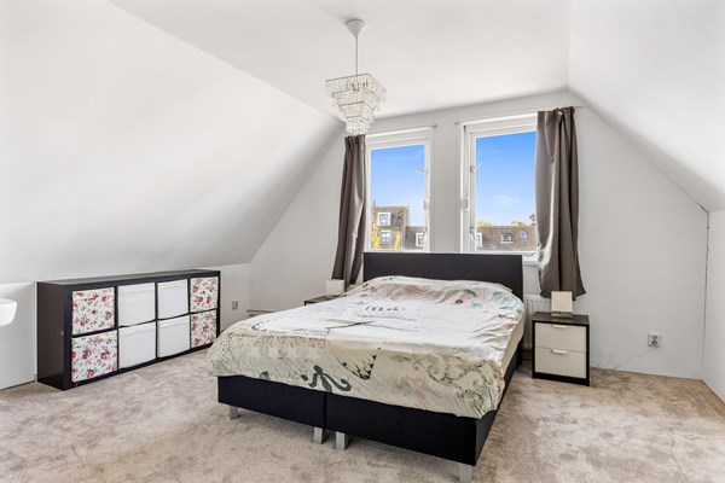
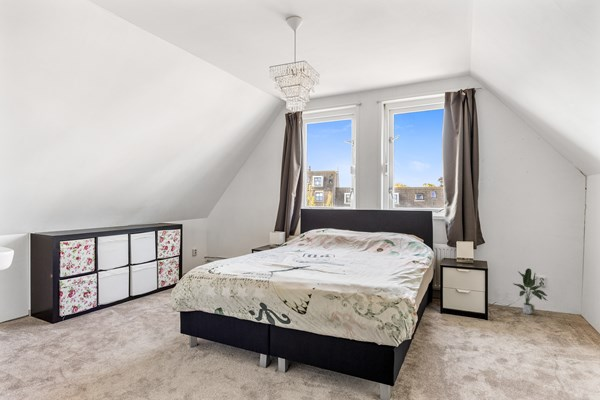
+ potted plant [512,267,549,315]
